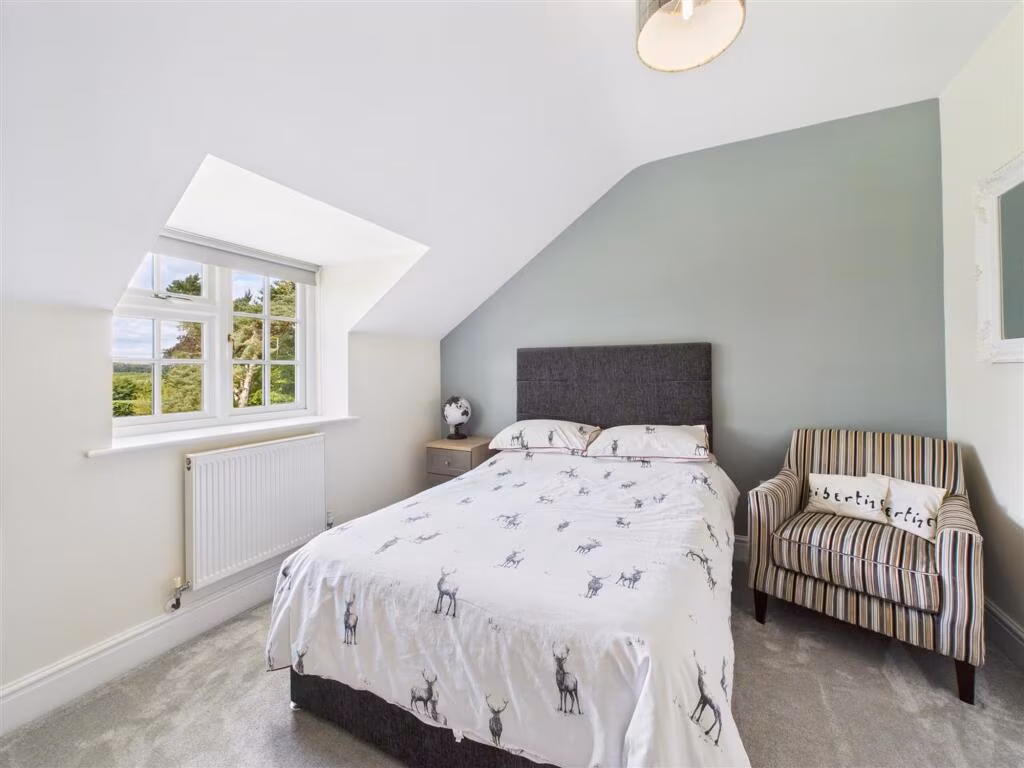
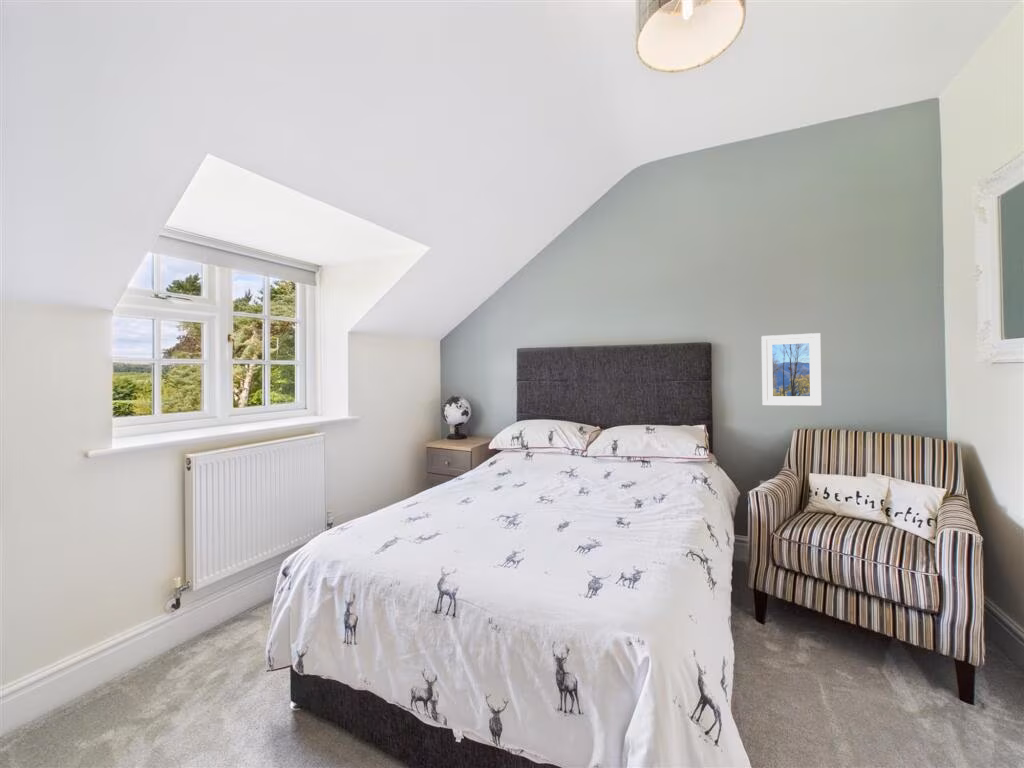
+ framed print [761,332,822,407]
